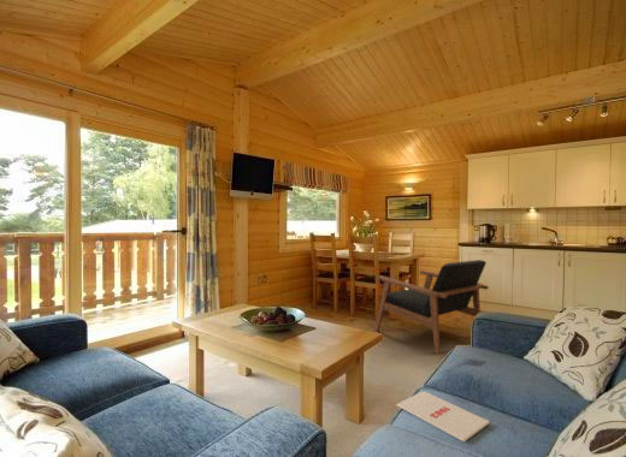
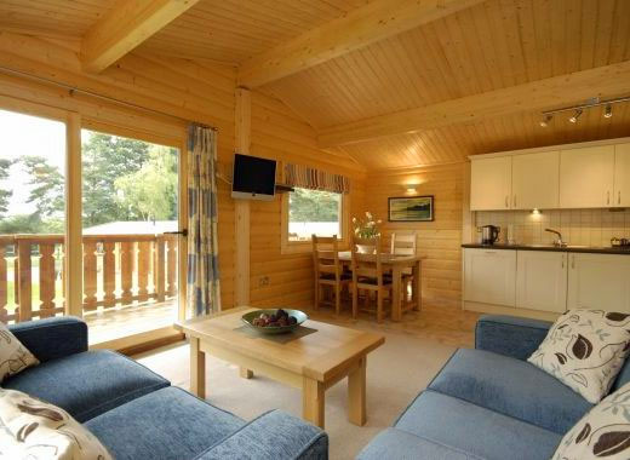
- armchair [373,259,490,355]
- magazine [396,390,491,443]
